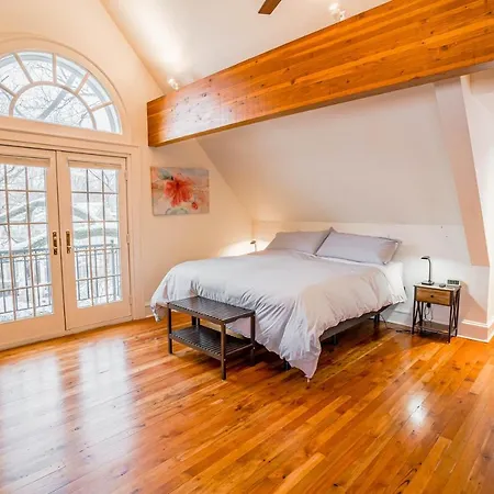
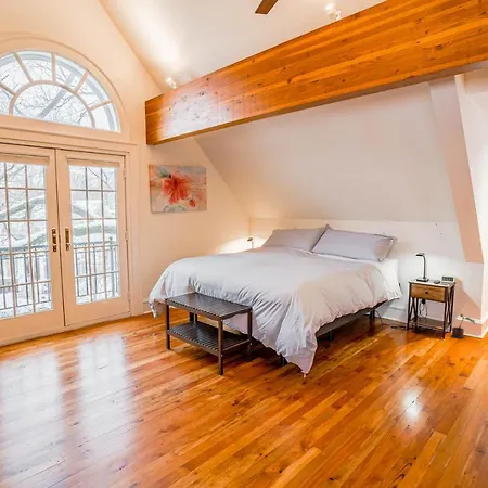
+ potted plant [449,313,476,339]
